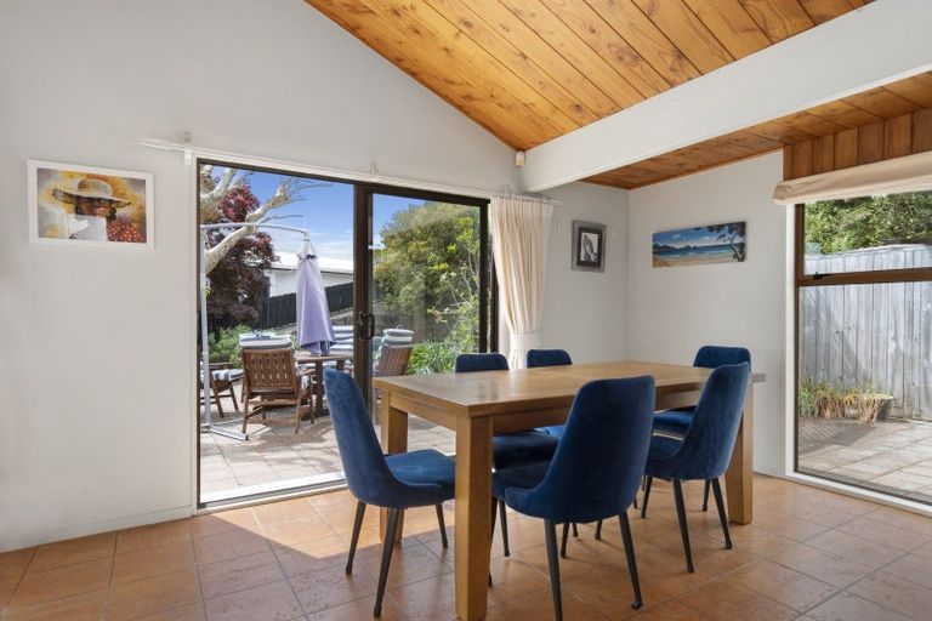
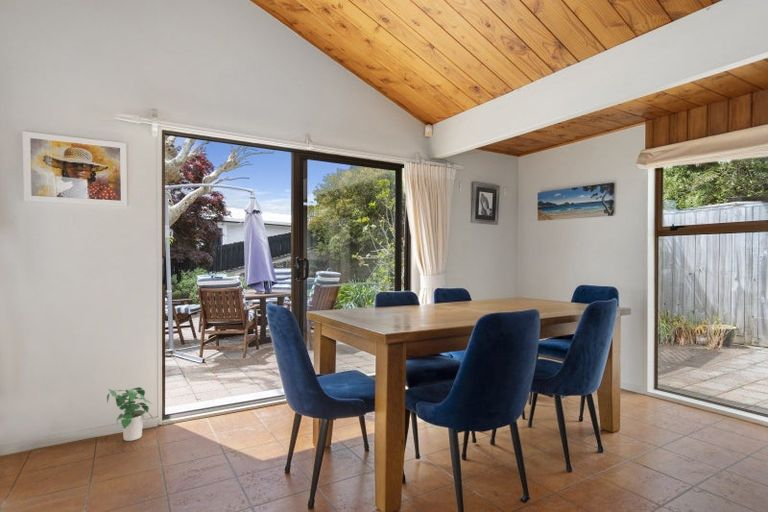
+ potted plant [106,386,154,442]
